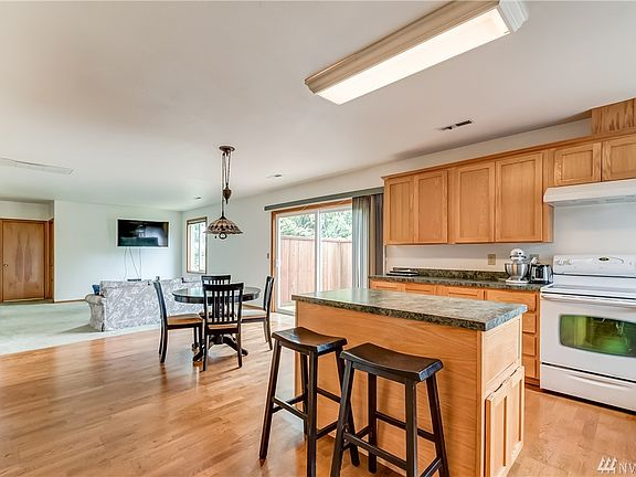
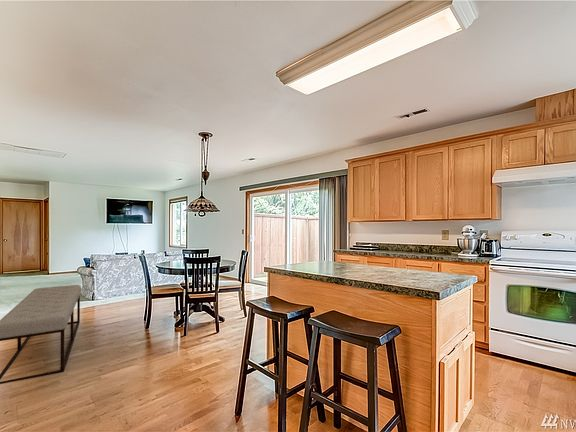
+ bench [0,284,82,385]
